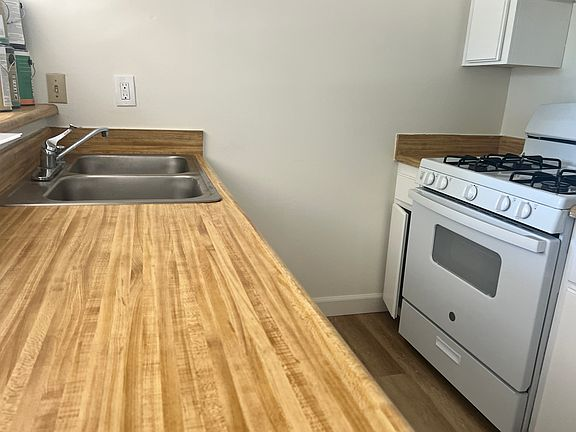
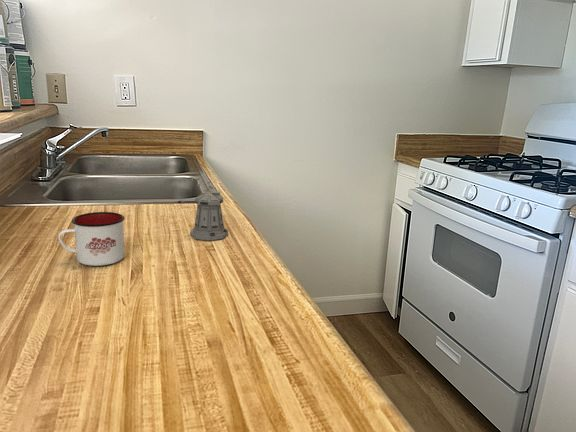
+ pepper shaker [177,190,229,242]
+ mug [57,211,126,267]
